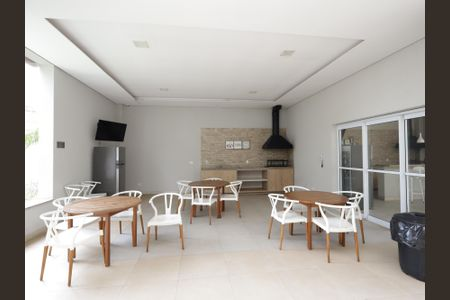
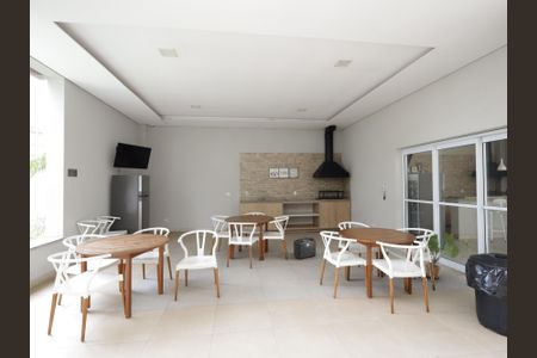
+ backpack [292,236,317,260]
+ house plant [425,232,474,279]
